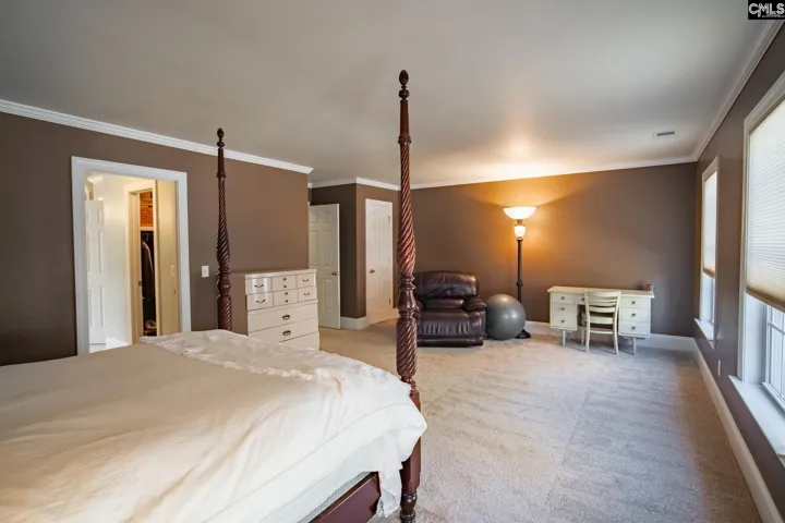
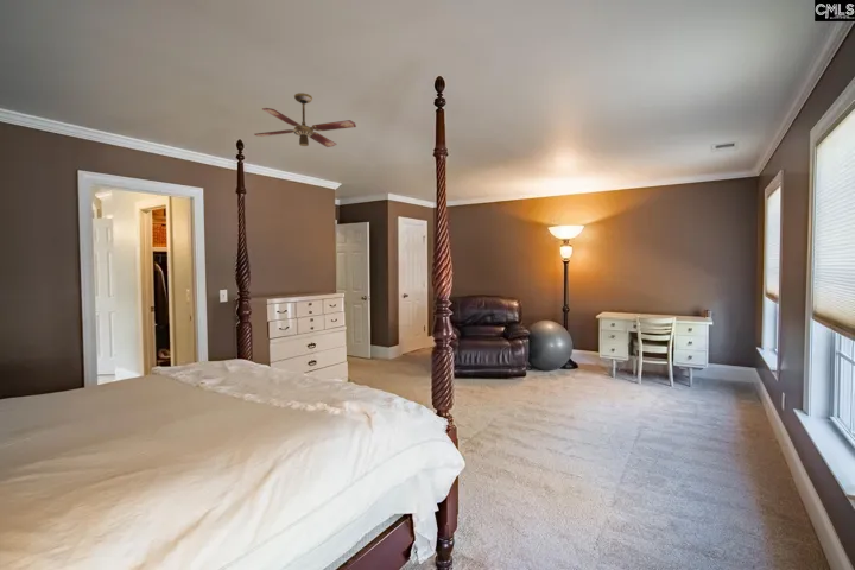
+ ceiling fan [253,91,357,148]
